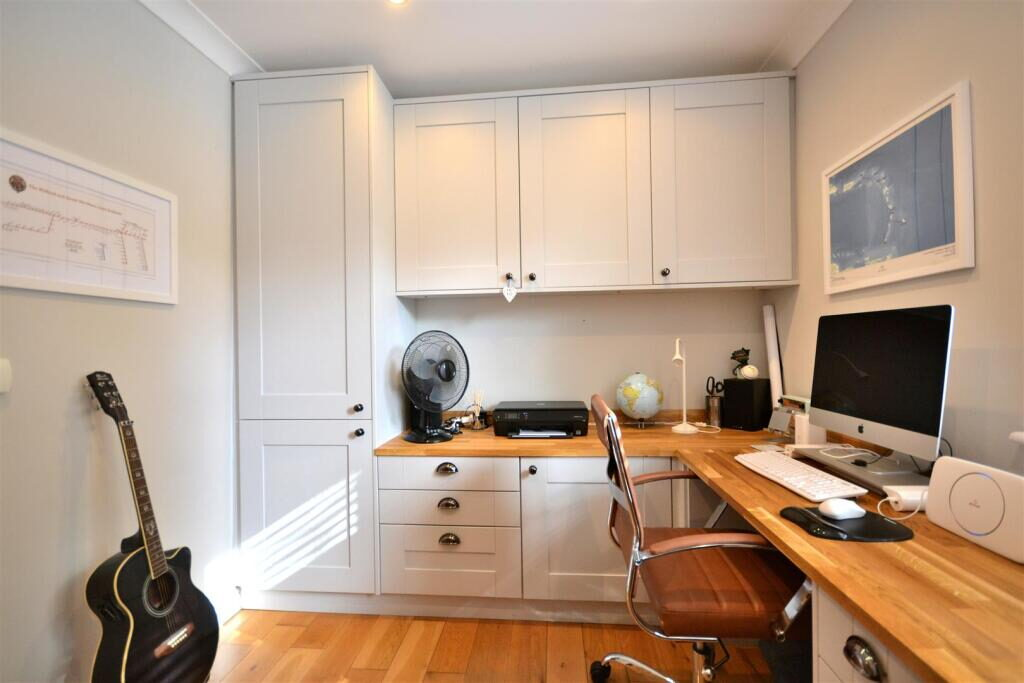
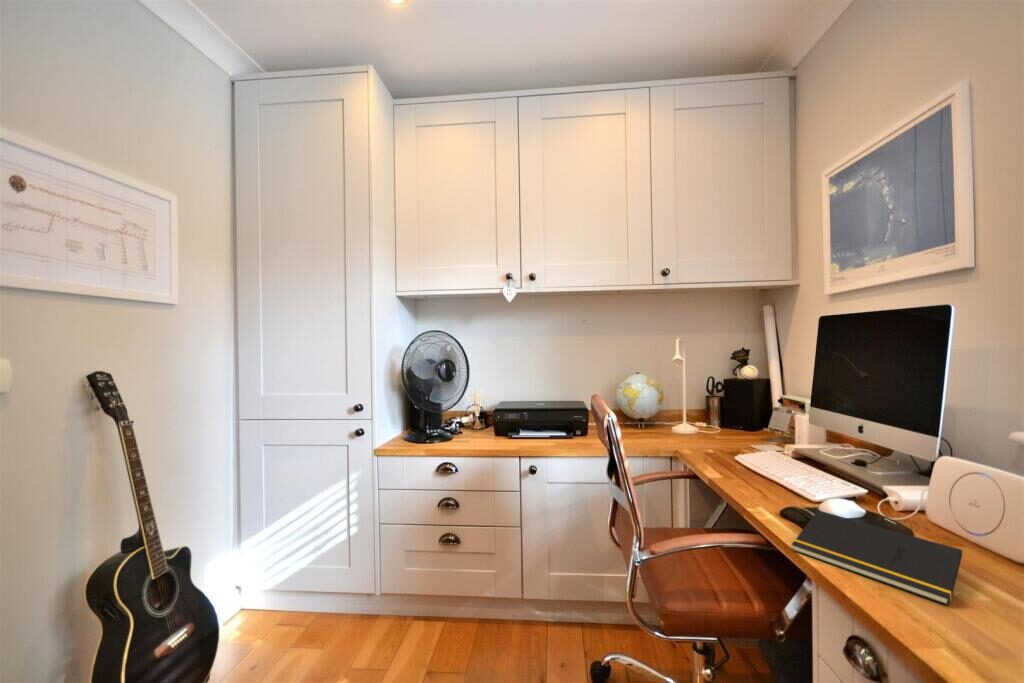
+ notepad [791,510,963,607]
